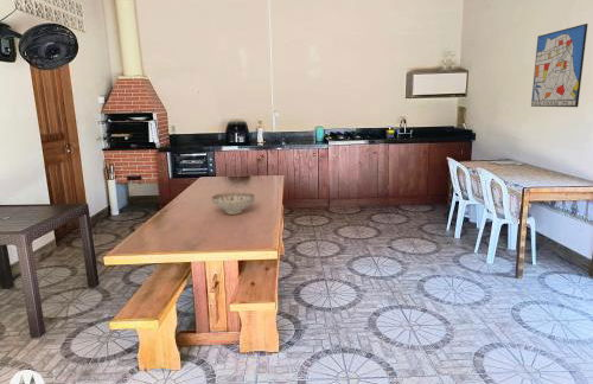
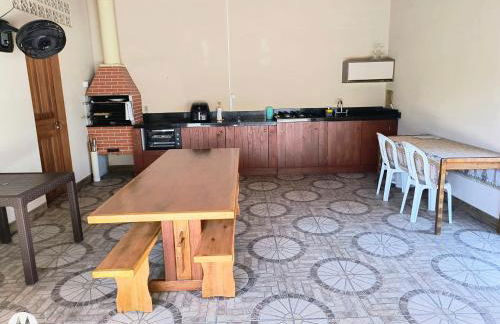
- decorative bowl [211,191,256,216]
- wall art [530,23,589,108]
